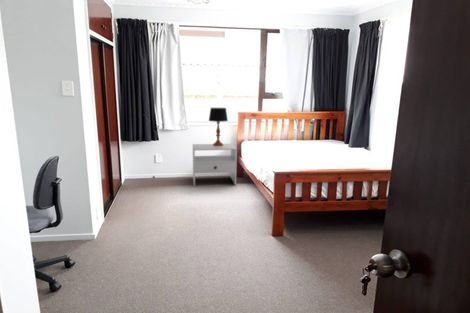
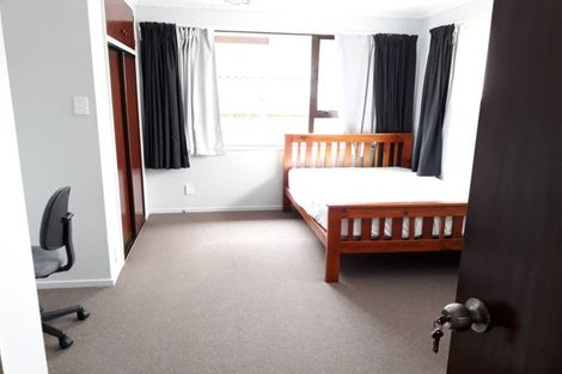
- nightstand [192,143,238,187]
- table lamp [208,107,229,146]
